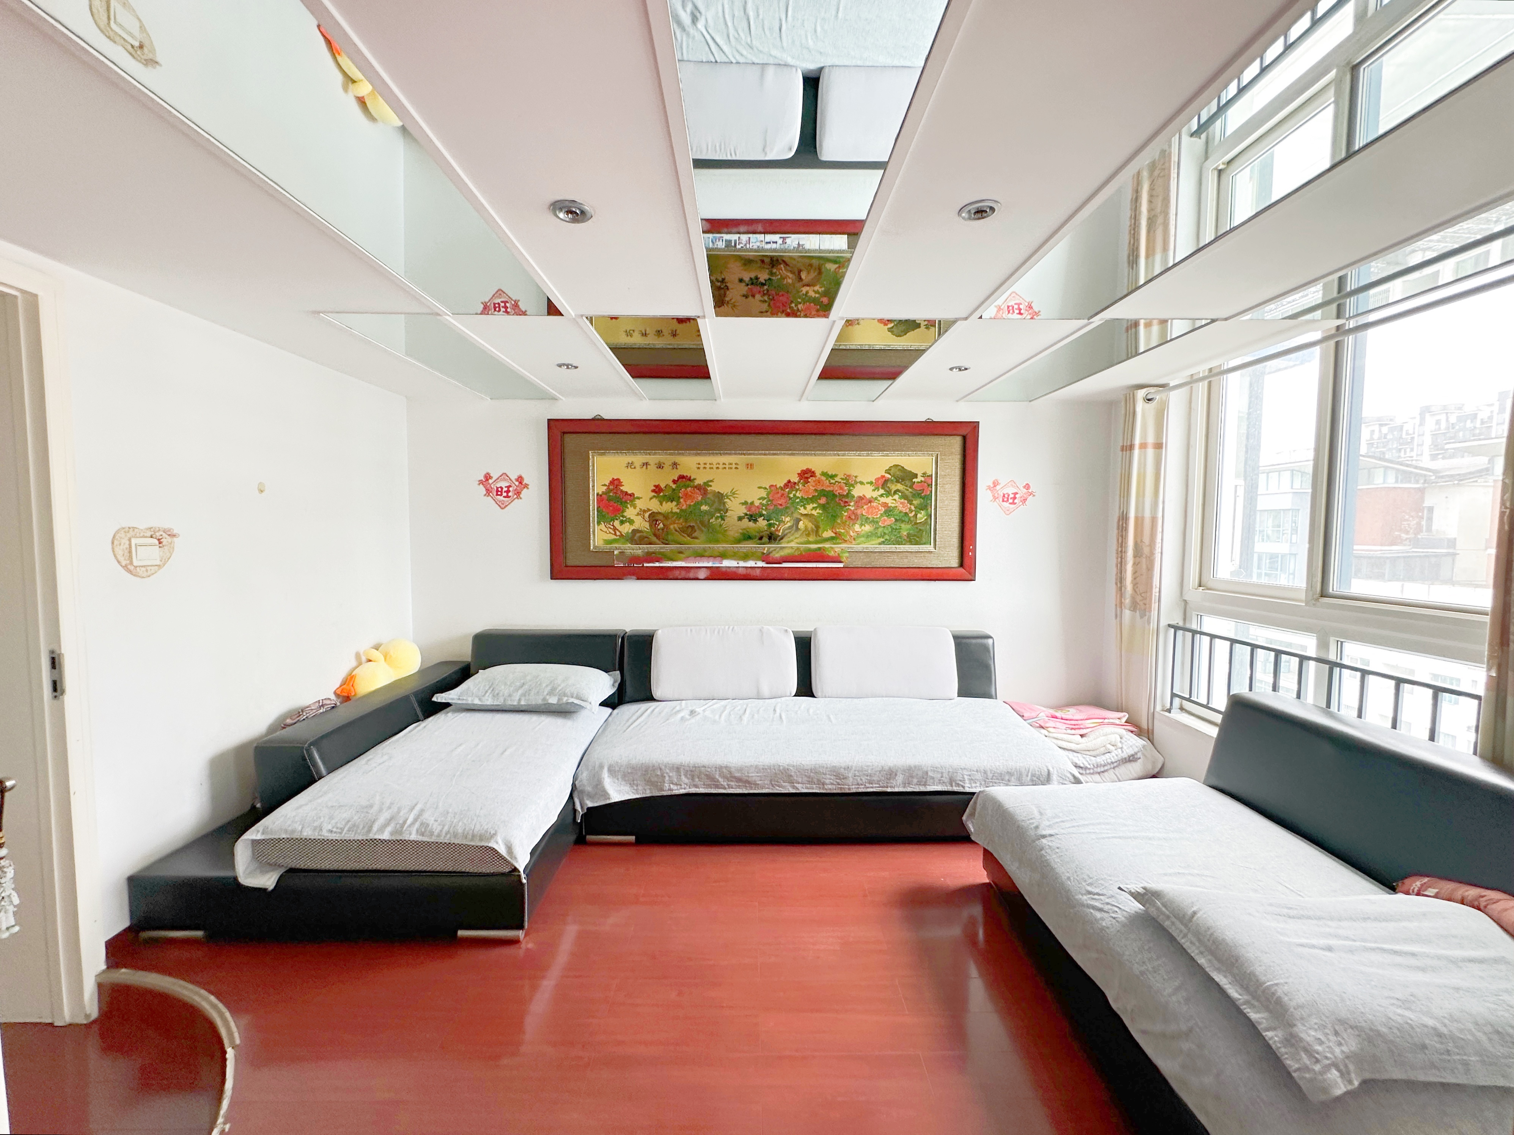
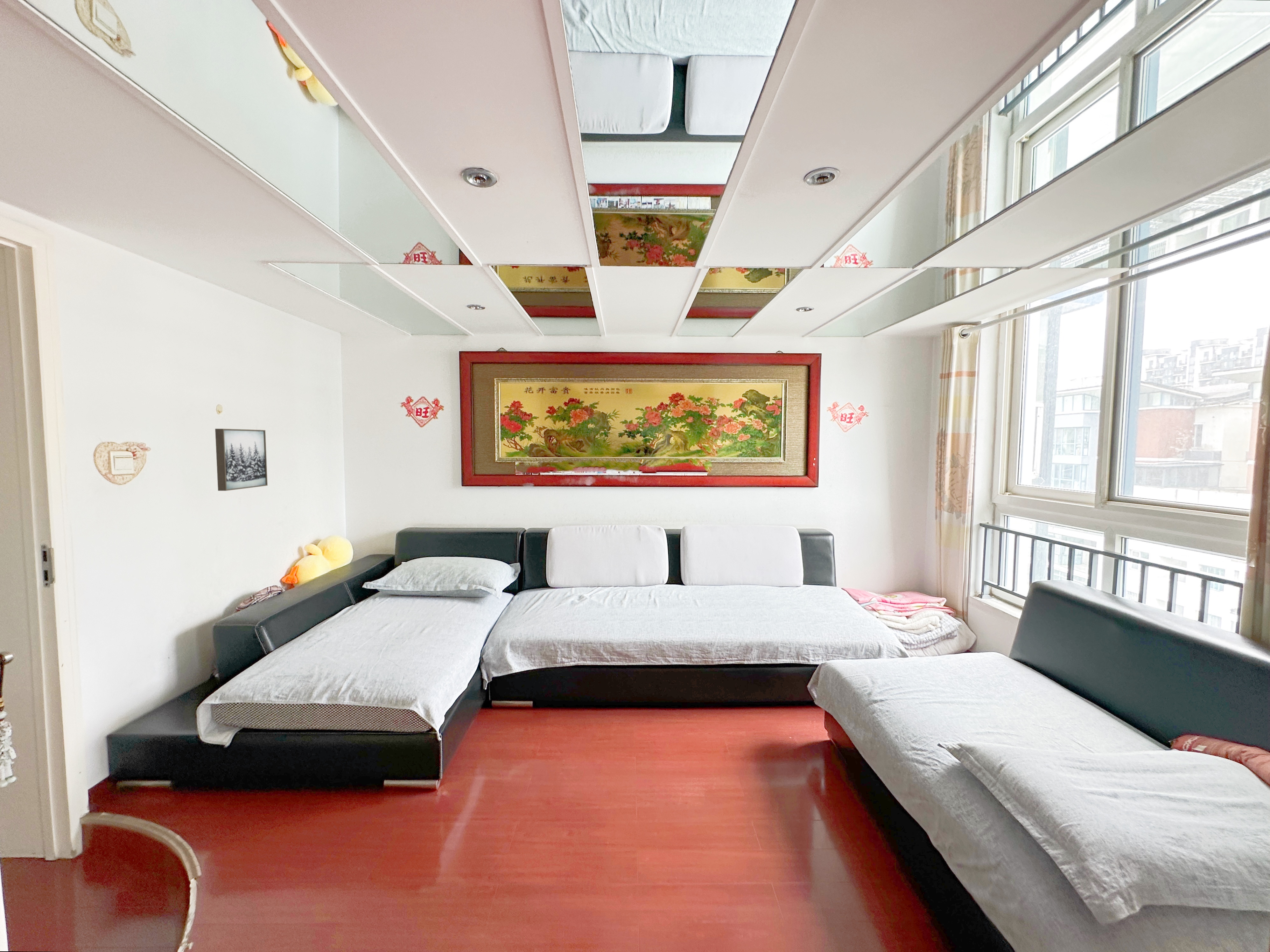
+ wall art [215,428,268,491]
